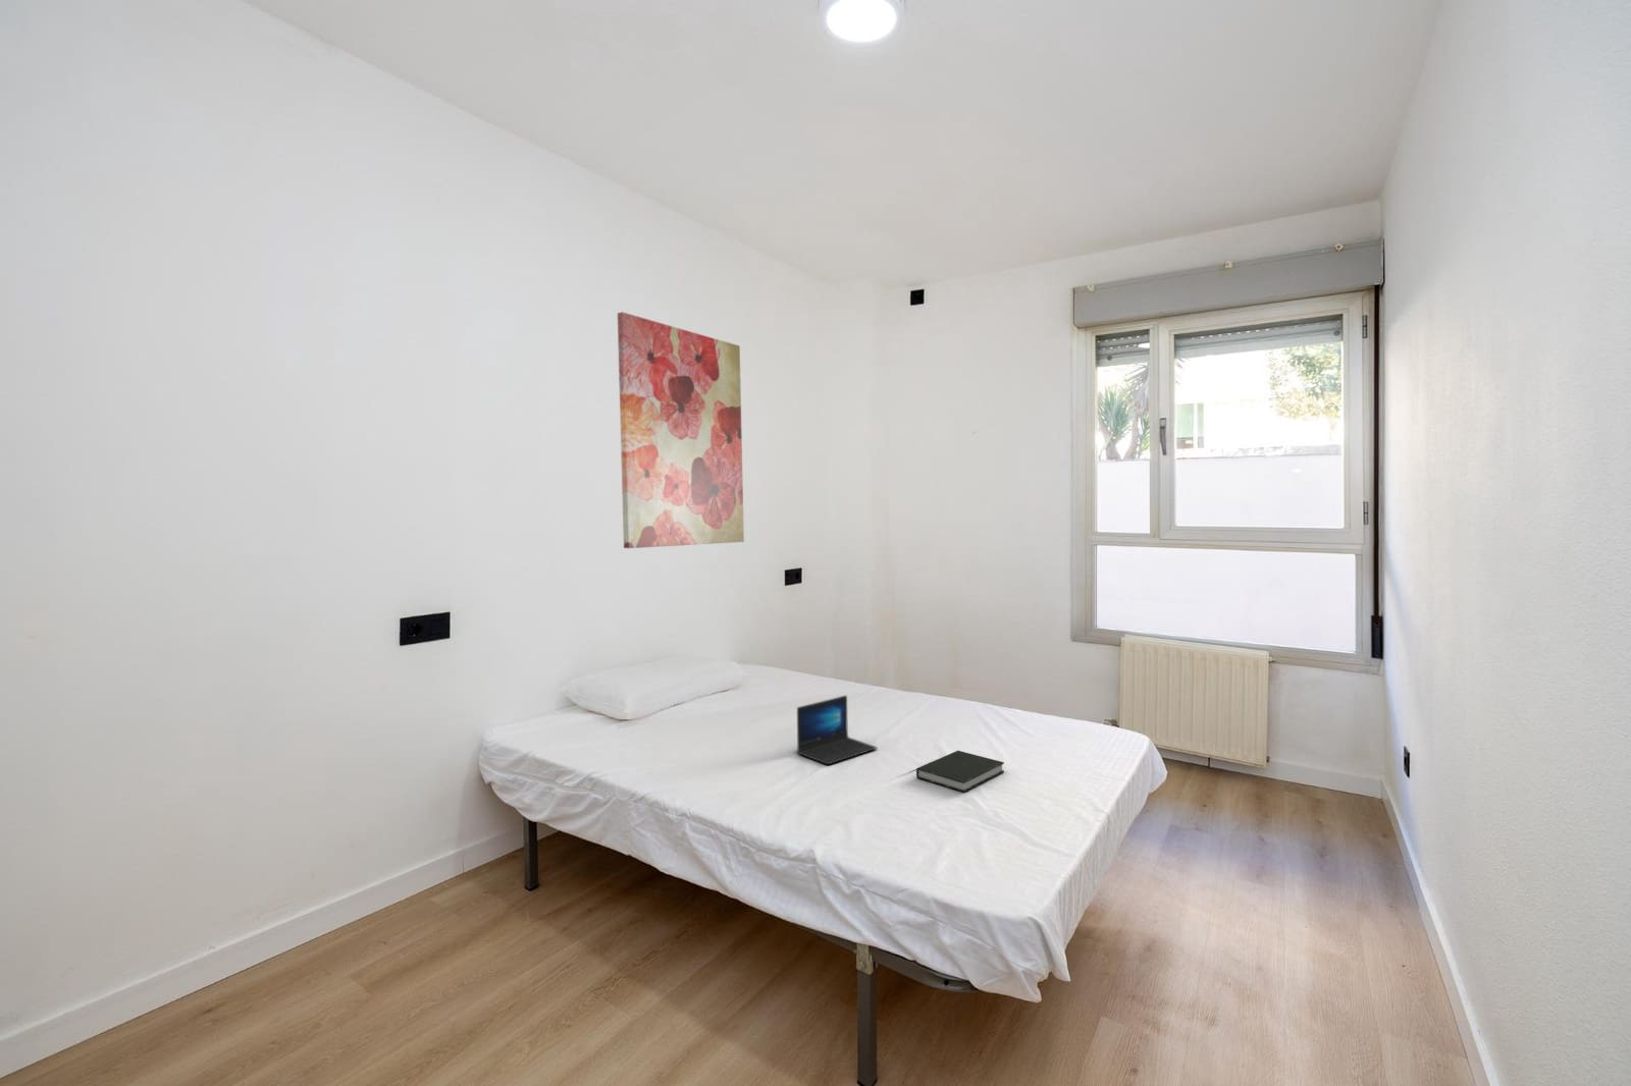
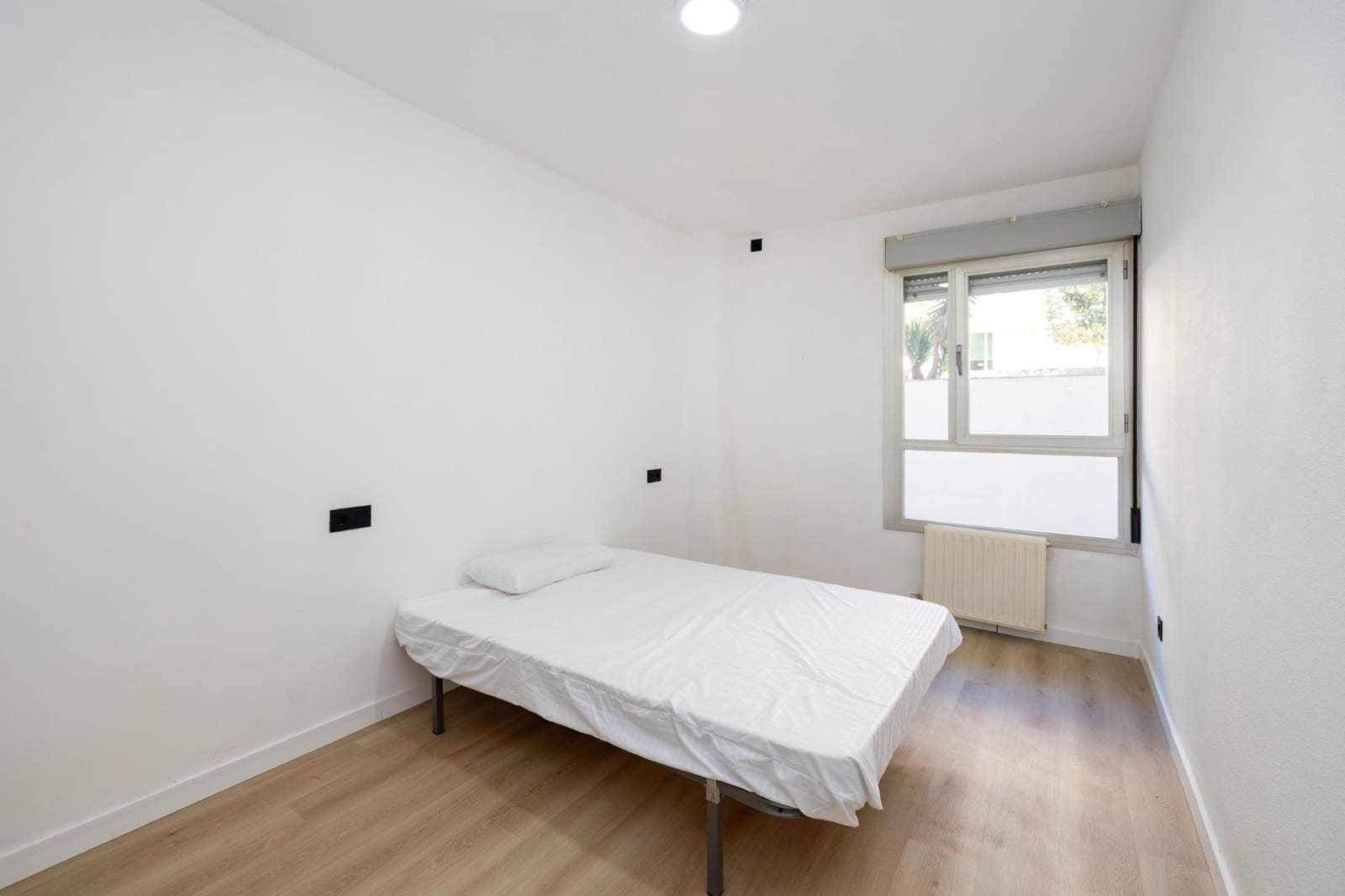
- wall art [617,310,745,549]
- laptop [797,695,879,766]
- book [916,750,1005,794]
